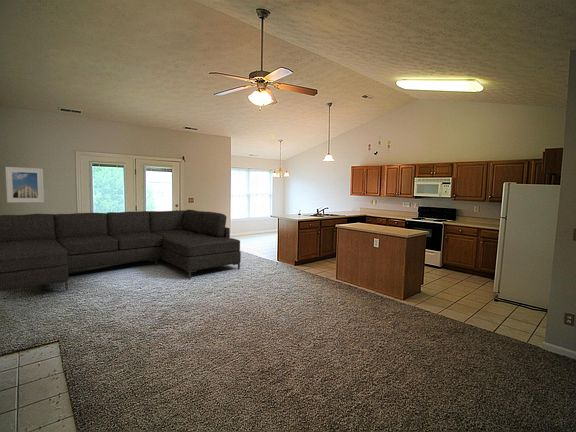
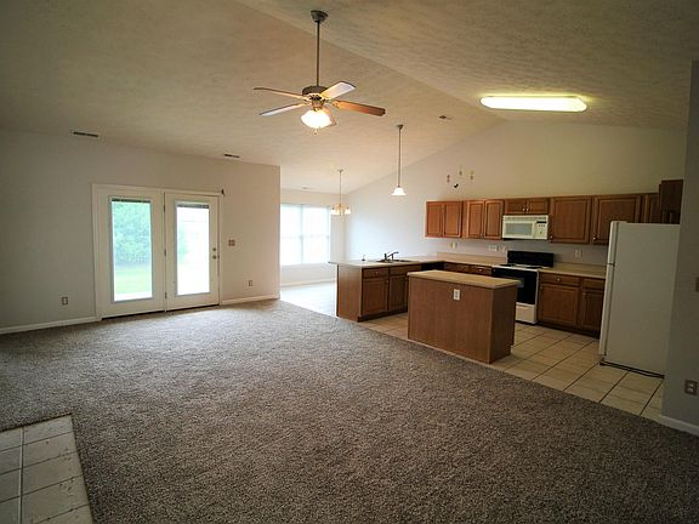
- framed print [4,166,45,204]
- sofa [0,209,242,292]
